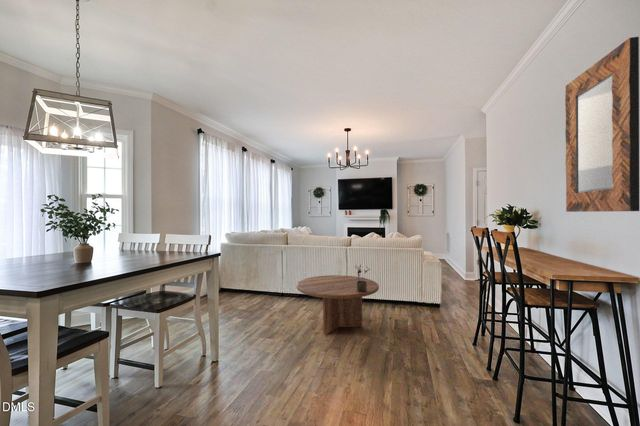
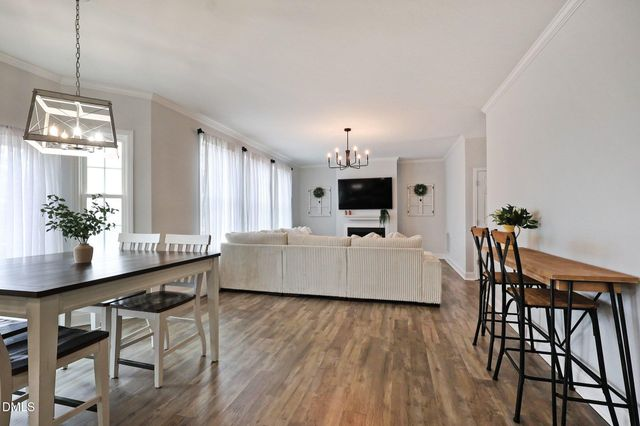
- potted plant [353,264,371,292]
- coffee table [296,274,380,336]
- home mirror [564,36,640,213]
